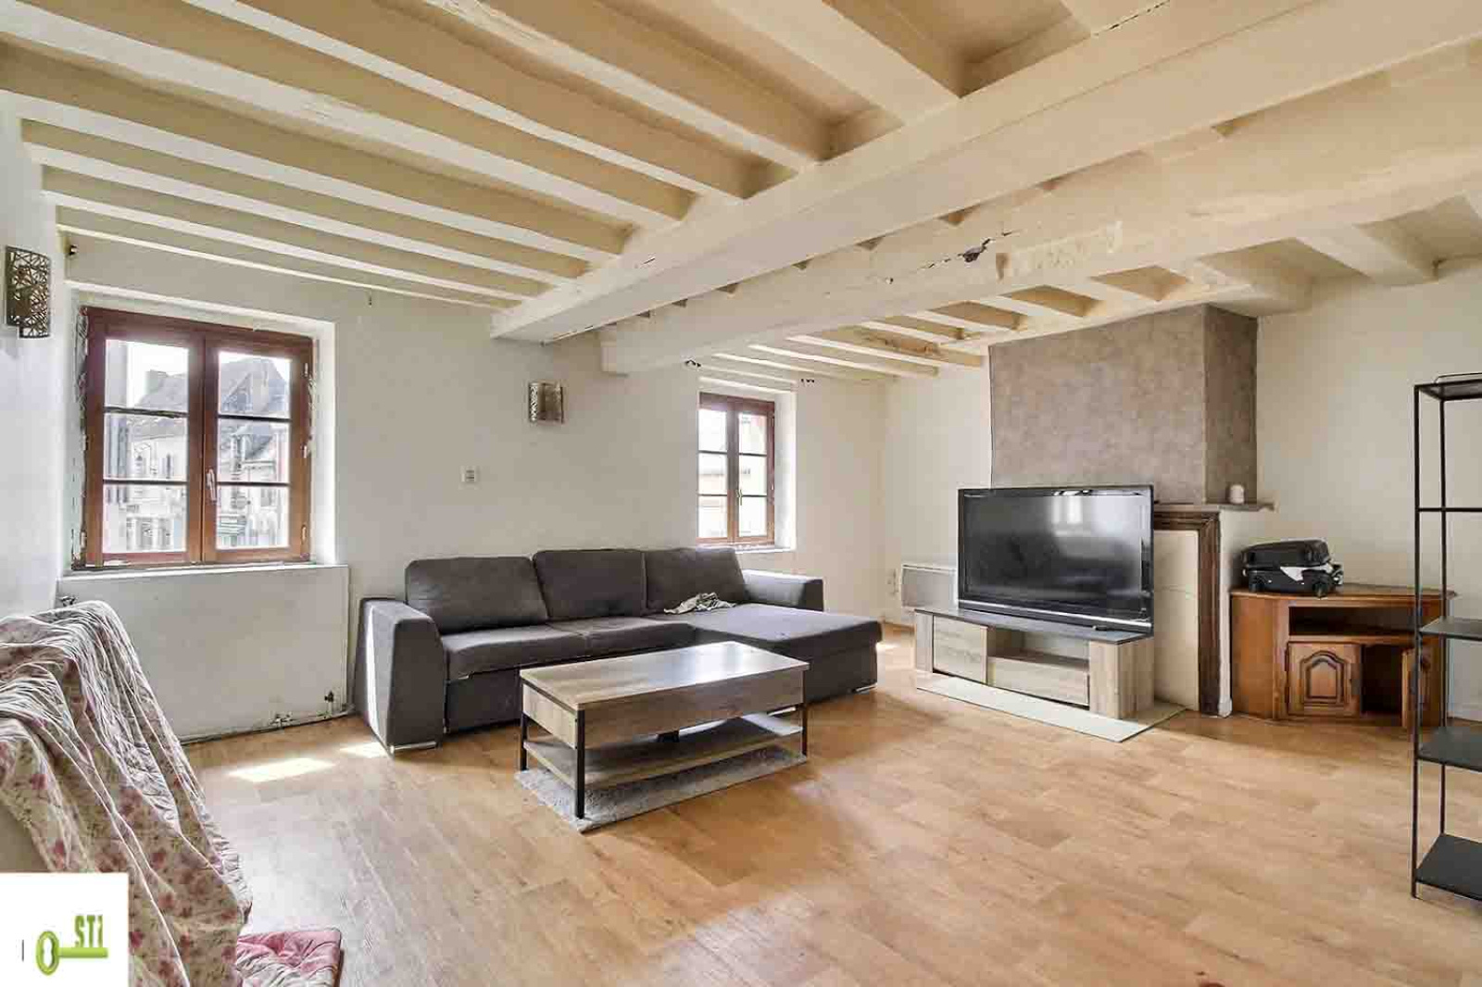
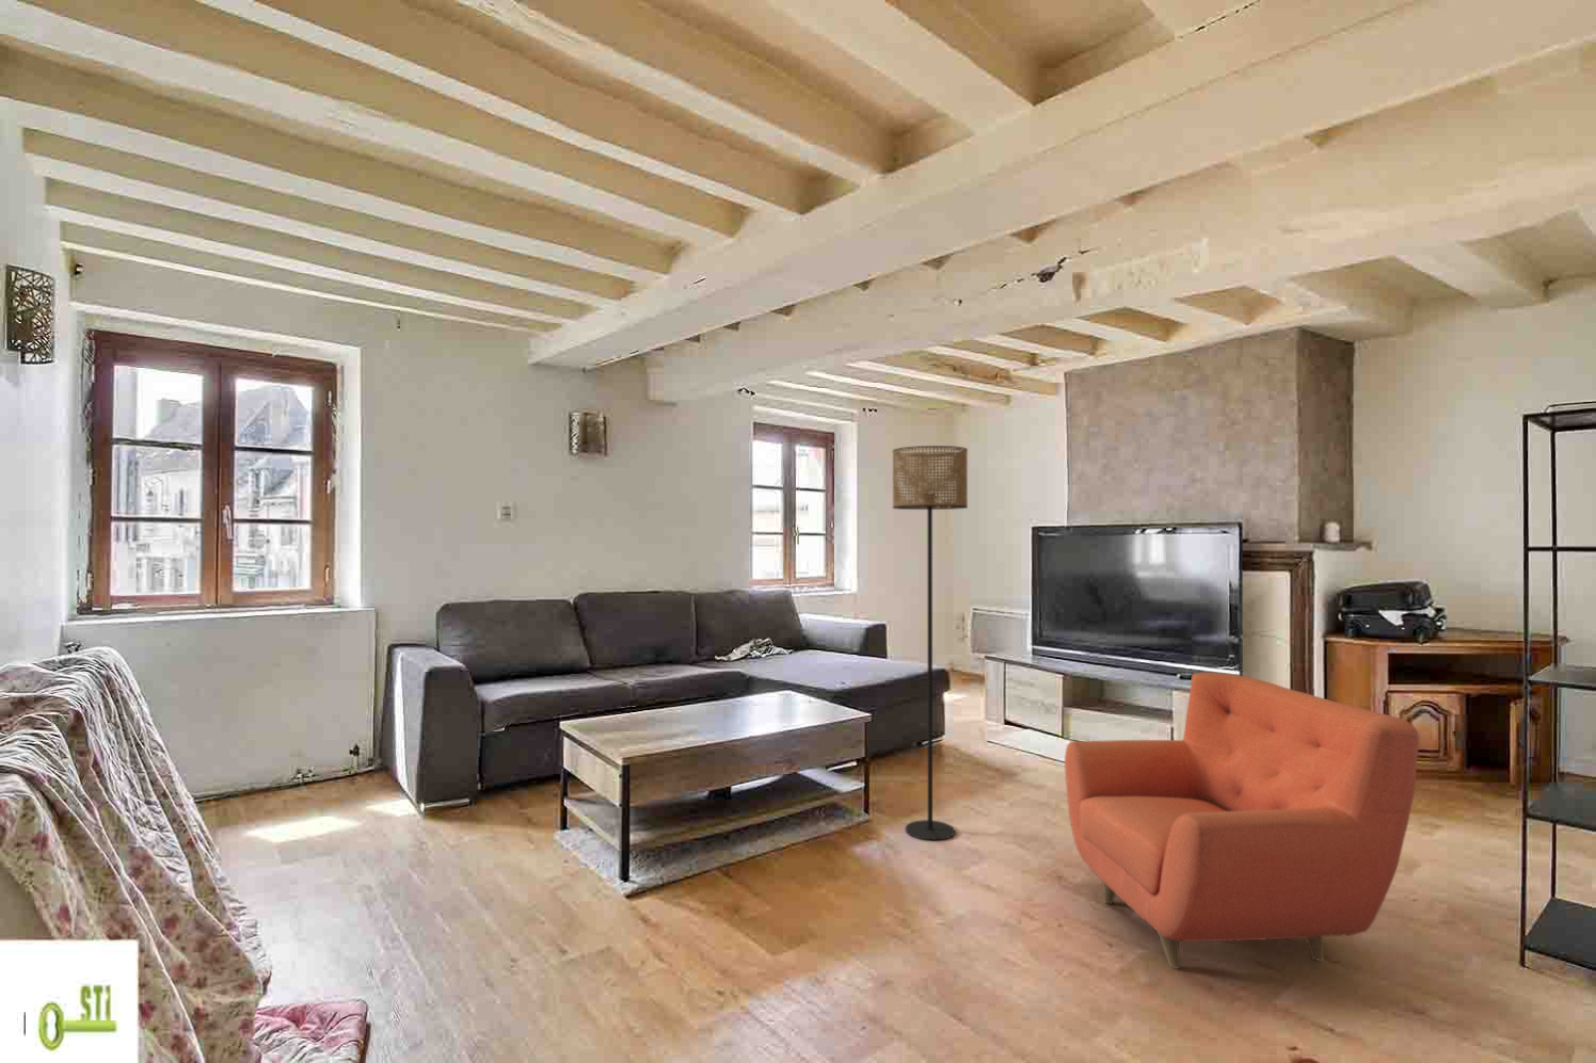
+ armchair [1063,671,1420,970]
+ floor lamp [892,445,968,841]
